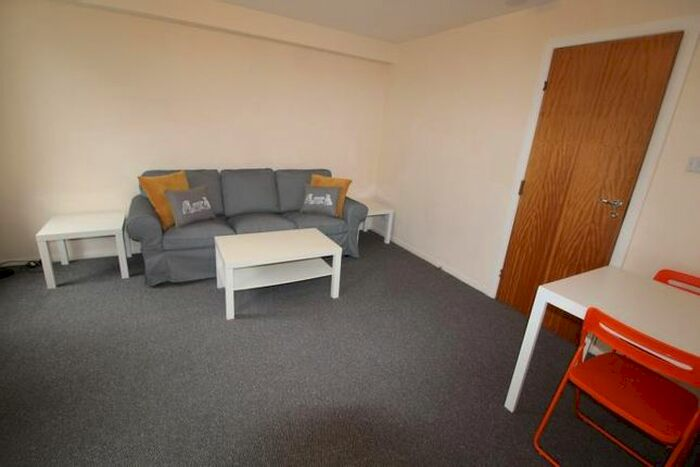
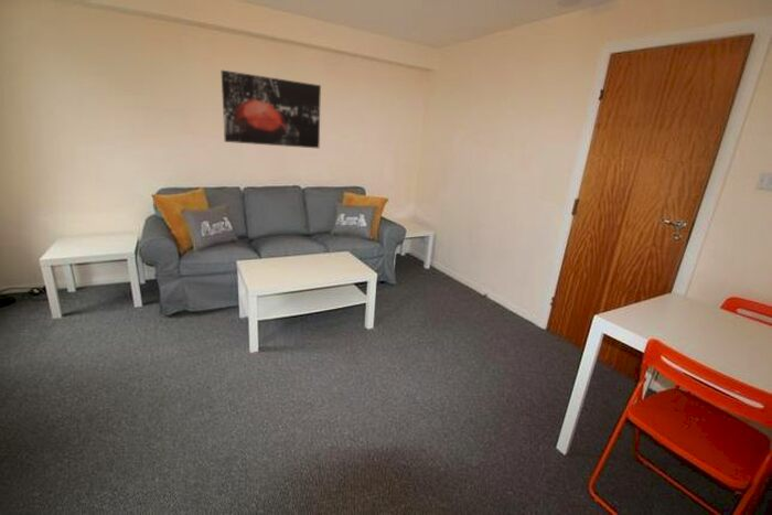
+ wall art [221,69,322,150]
